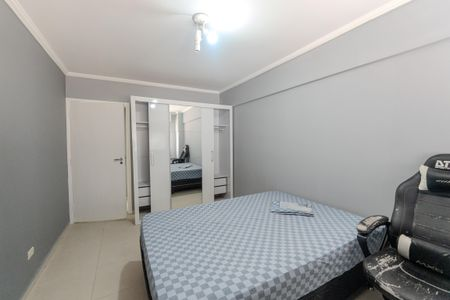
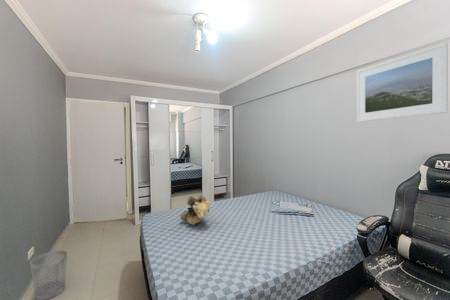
+ wastebasket [29,250,68,300]
+ teddy bear [180,195,211,226]
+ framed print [355,41,449,123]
